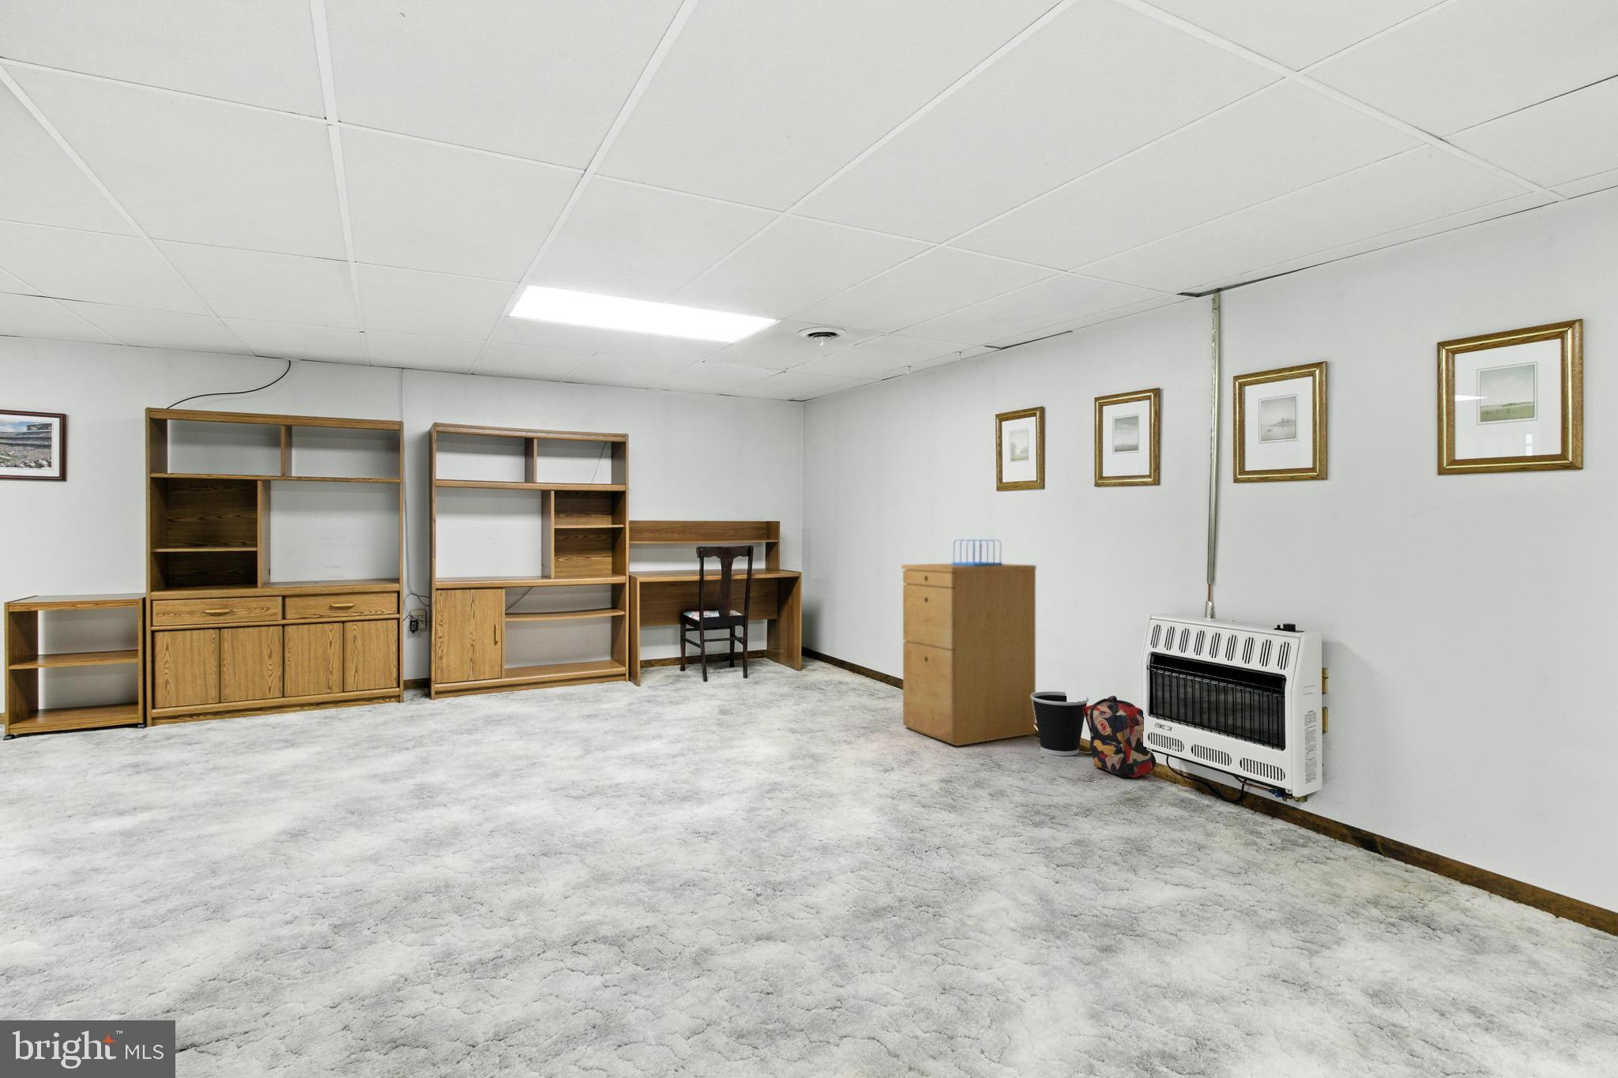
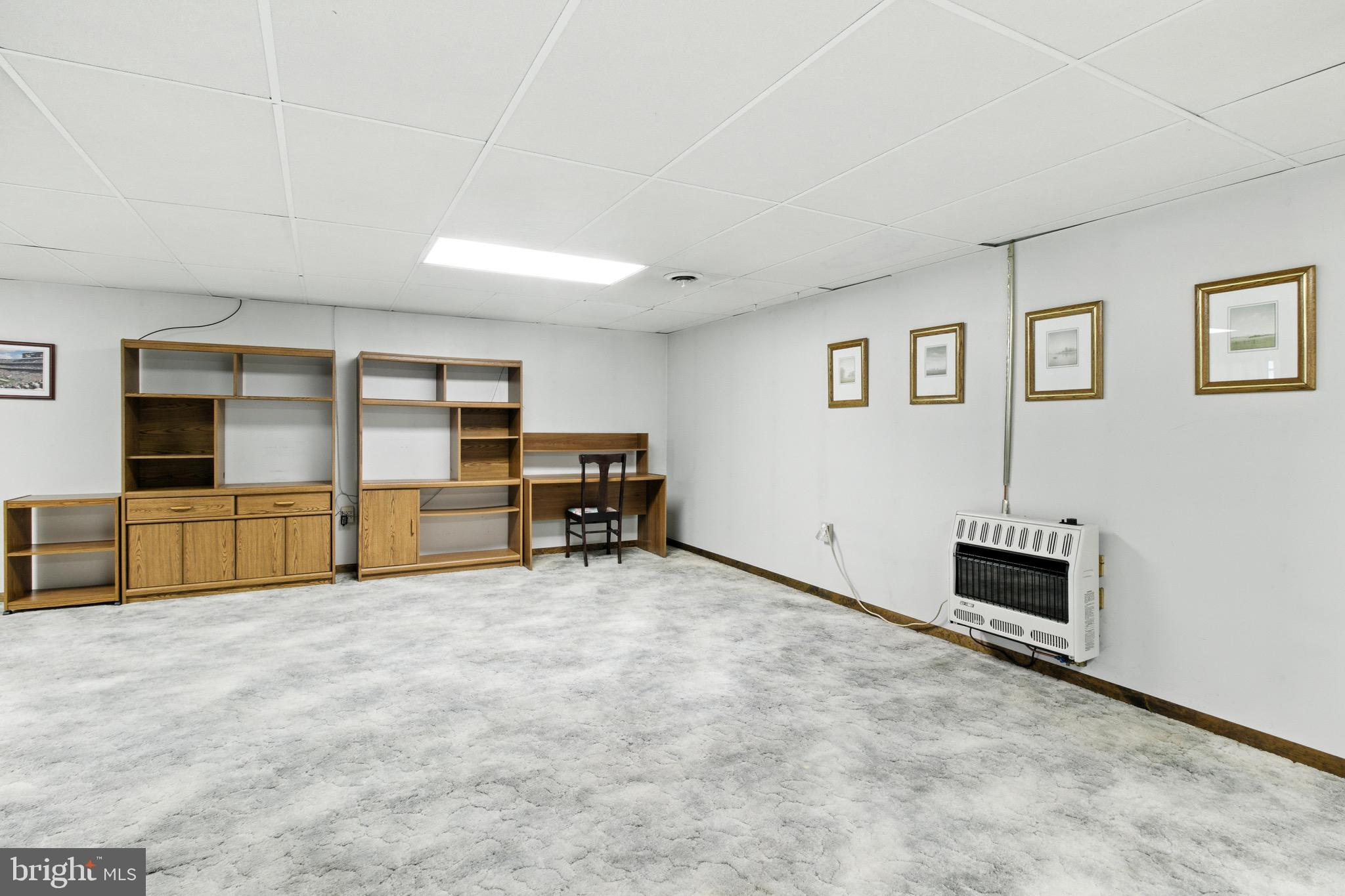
- filing cabinet [901,563,1037,746]
- file sorter [952,539,1003,567]
- backpack [1083,695,1156,778]
- wastebasket [1031,691,1090,757]
